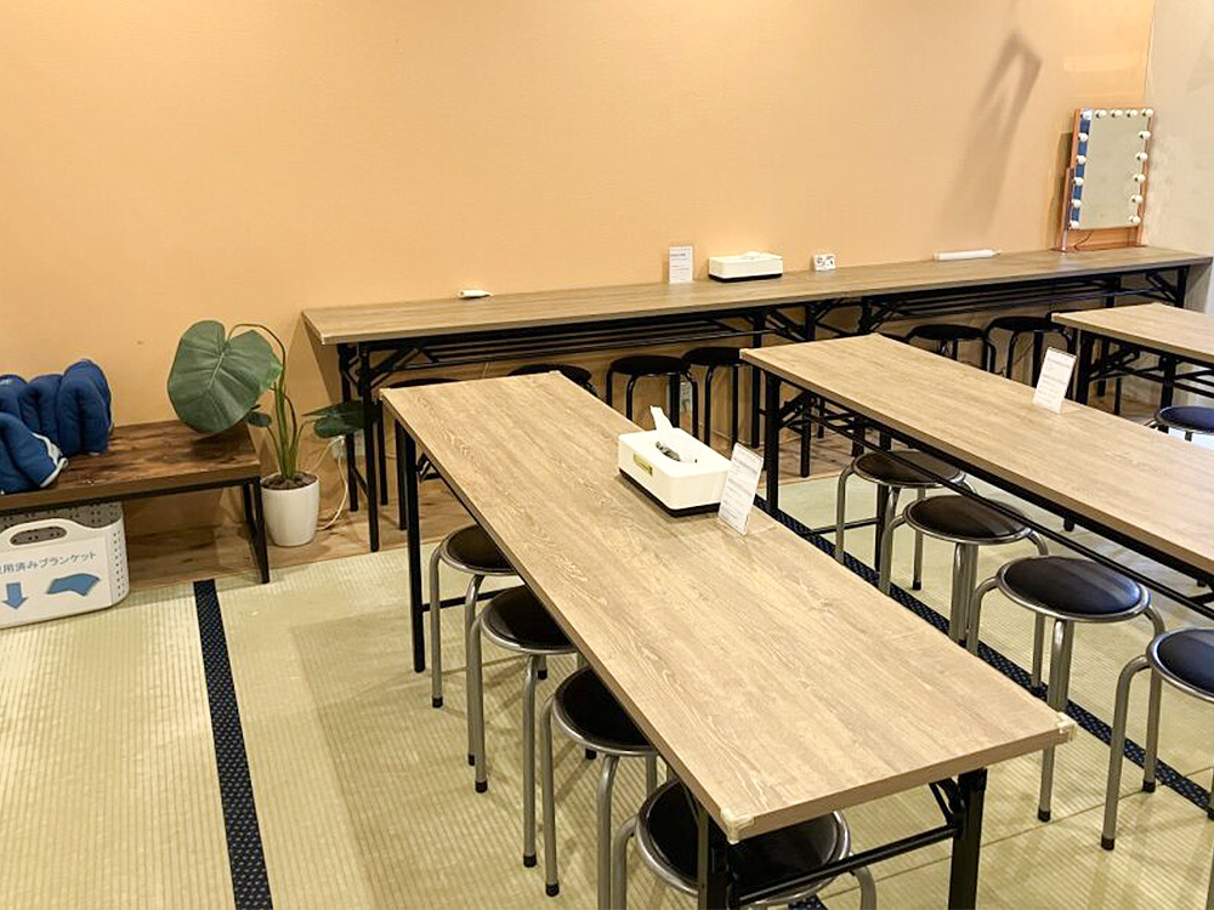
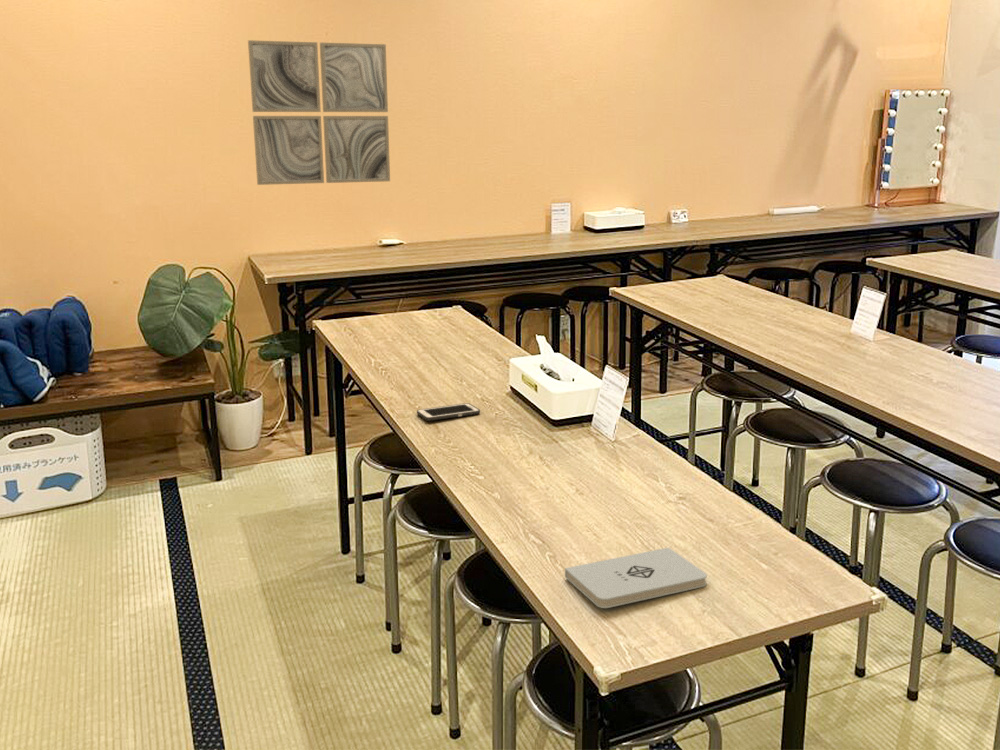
+ notepad [564,547,708,609]
+ wall art [247,39,391,186]
+ cell phone [416,402,481,422]
